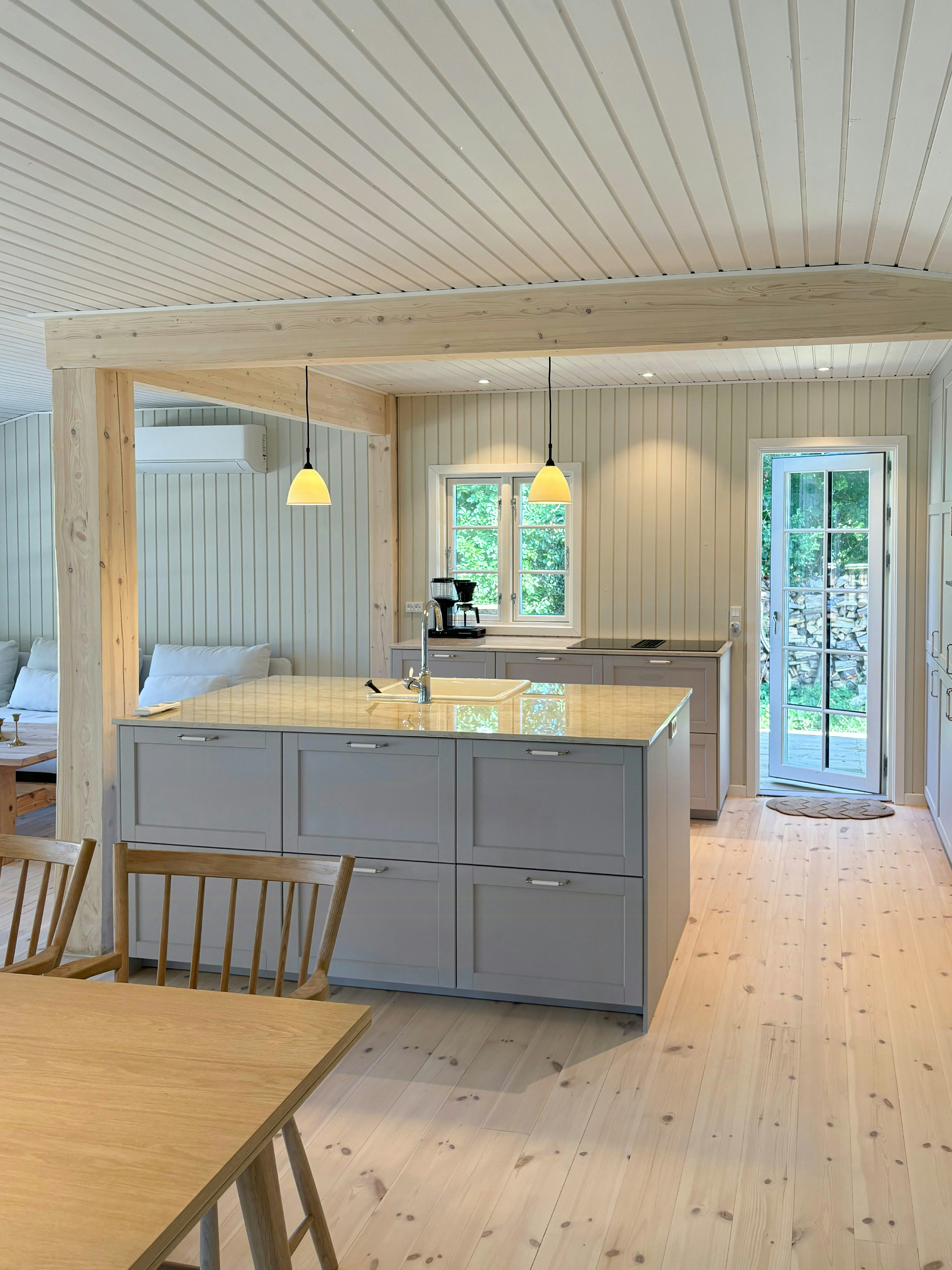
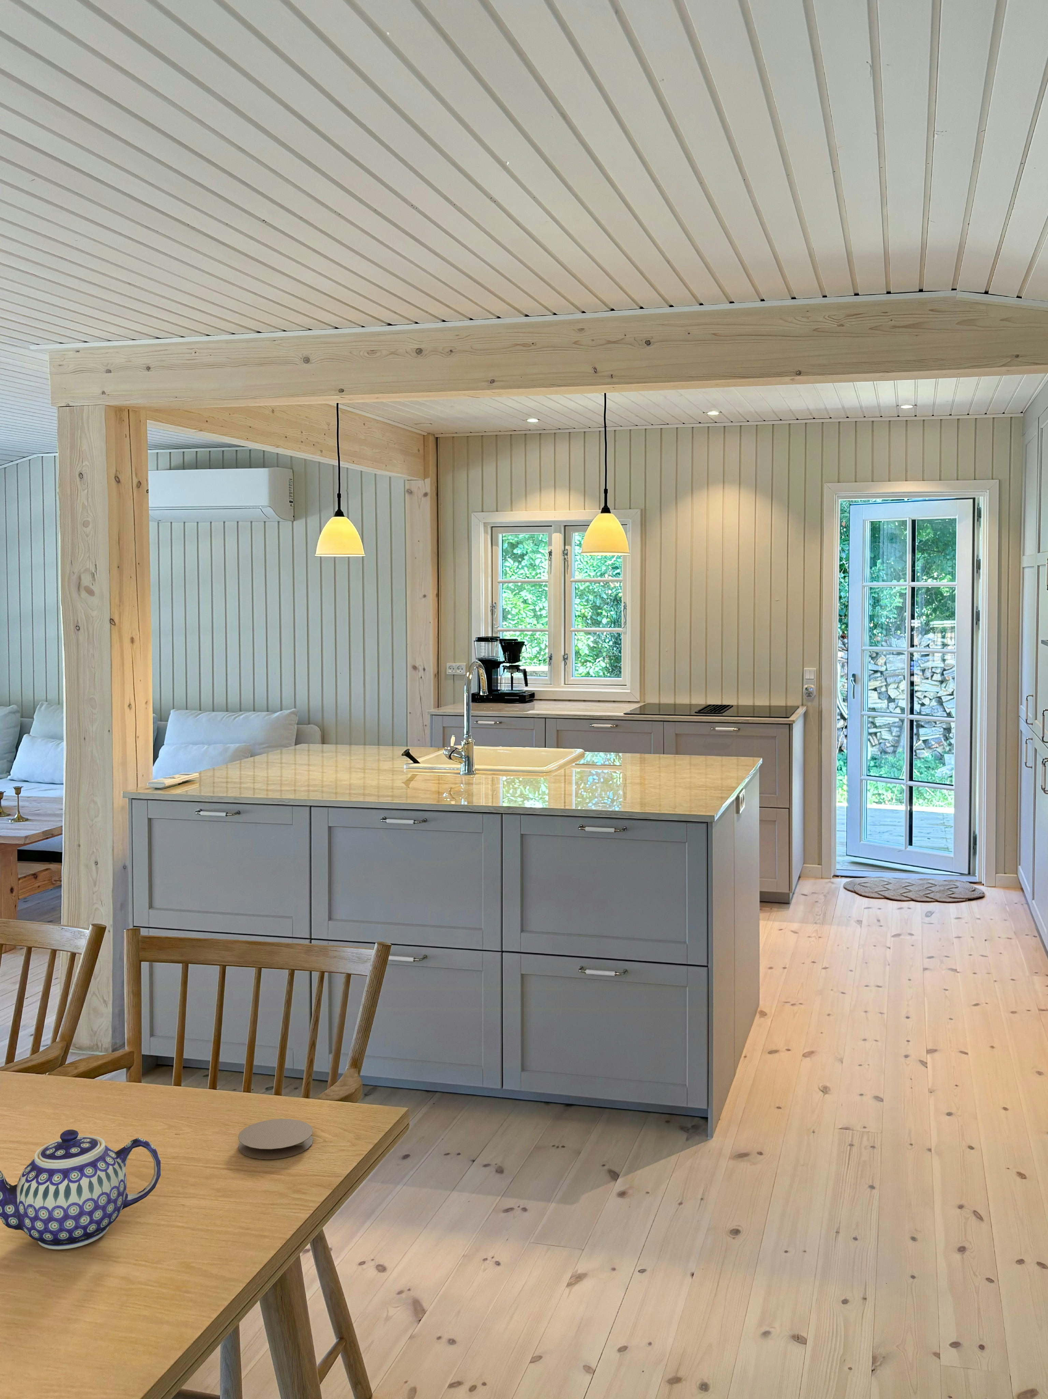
+ teapot [0,1129,161,1250]
+ coaster [238,1118,314,1160]
